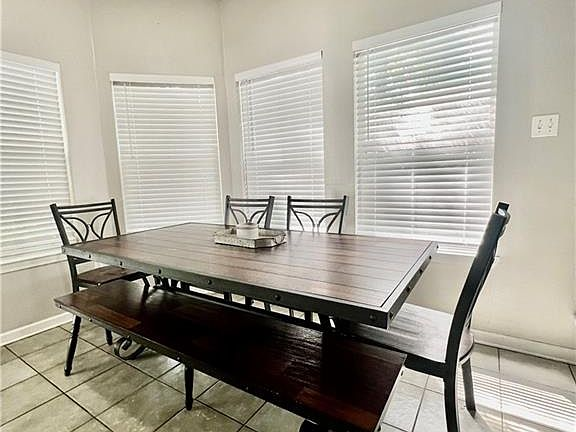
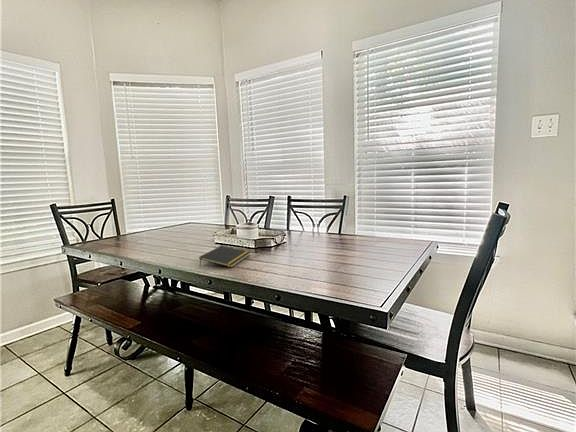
+ notepad [198,245,251,269]
